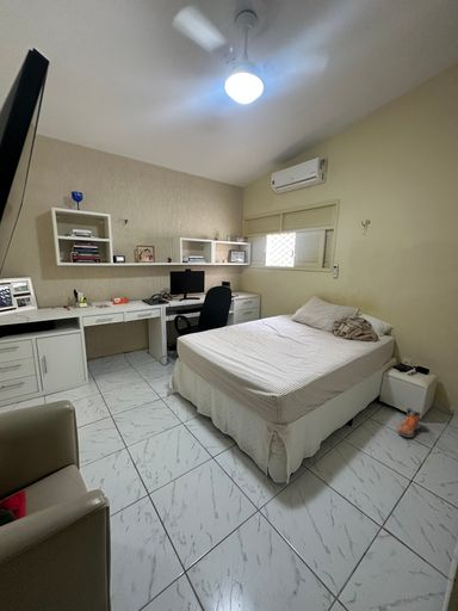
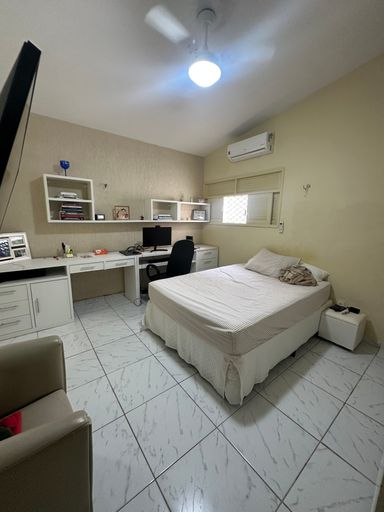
- sneaker [396,407,422,438]
